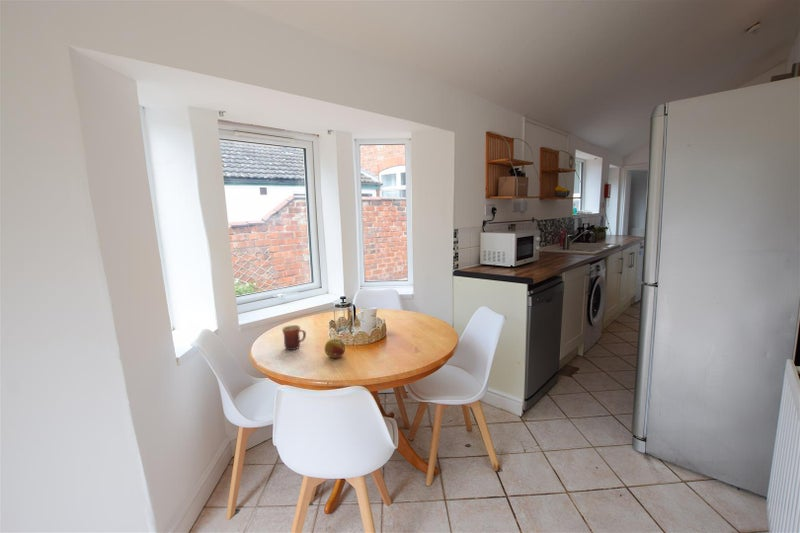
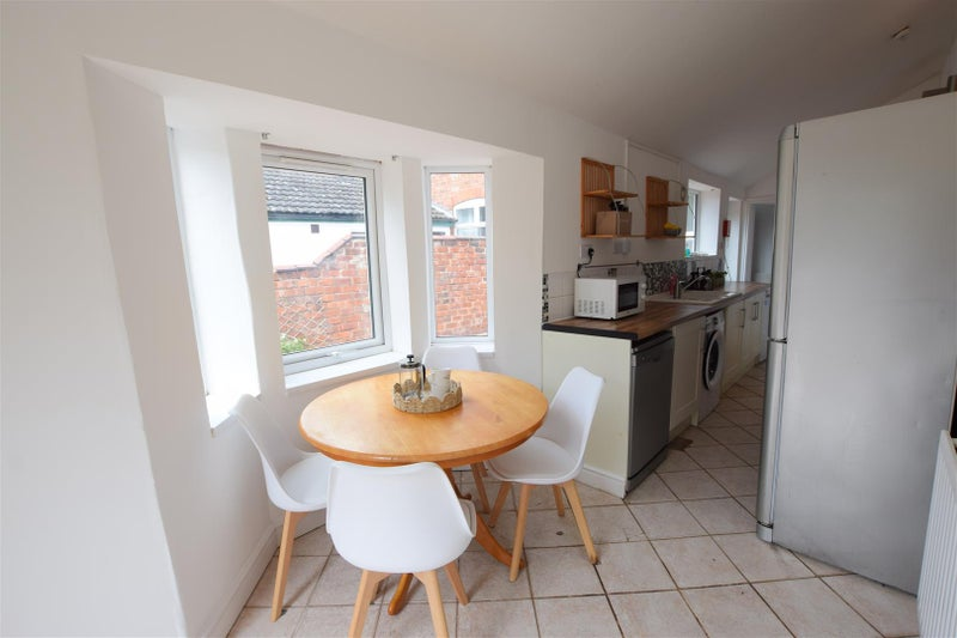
- mug [281,324,307,351]
- fruit [324,338,346,359]
